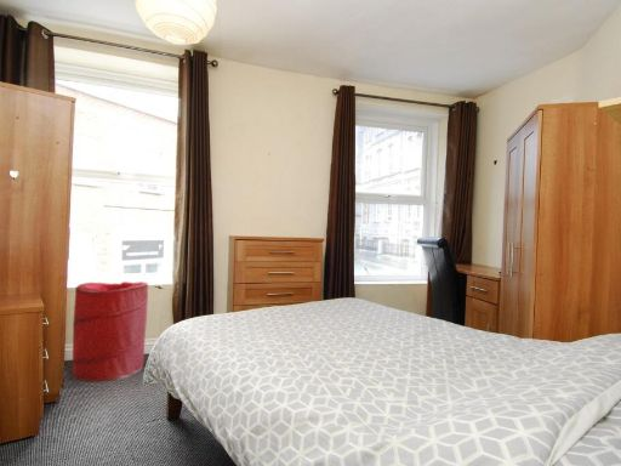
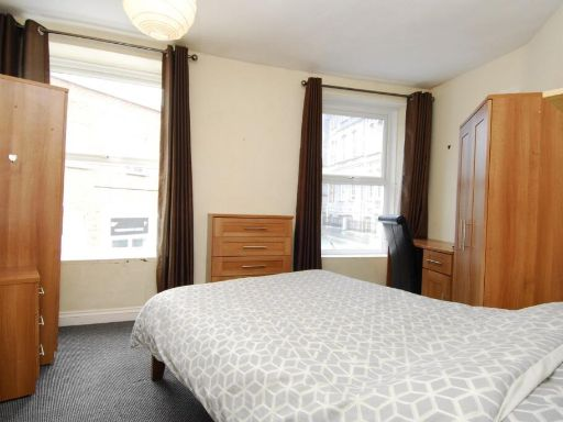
- laundry hamper [72,280,149,382]
